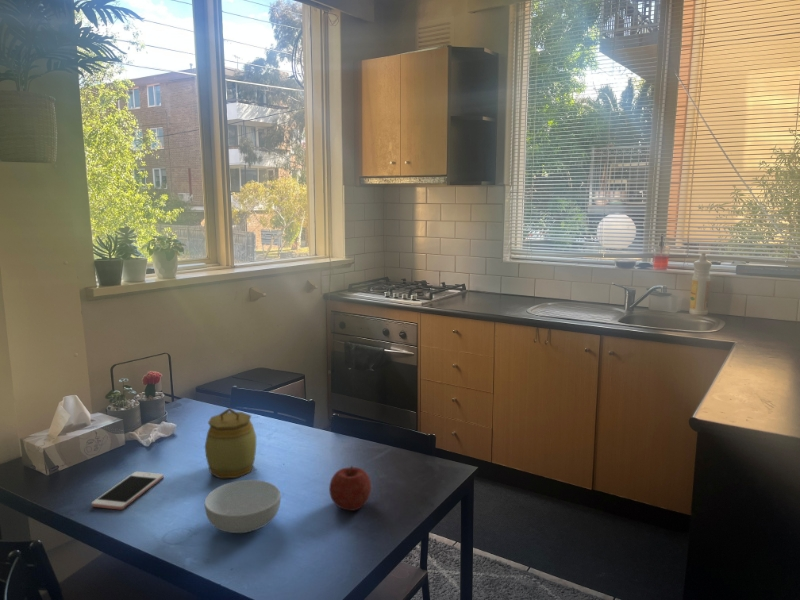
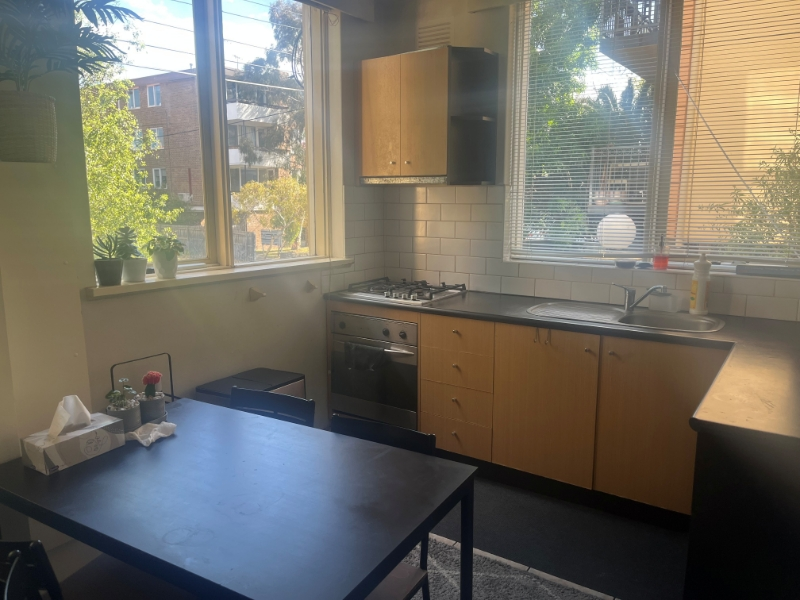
- cereal bowl [204,479,282,534]
- cell phone [90,471,165,510]
- jar [204,407,257,479]
- fruit [328,465,372,512]
